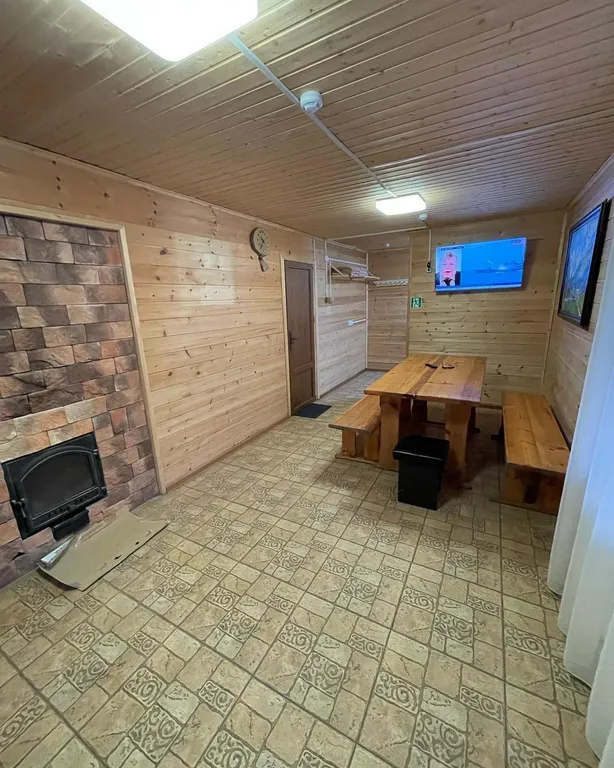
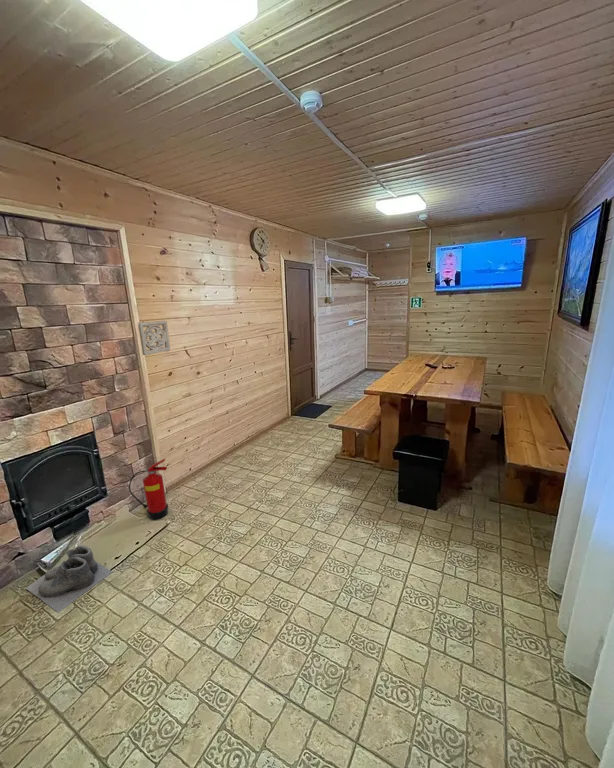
+ fire extinguisher [128,457,169,521]
+ boots [25,544,113,614]
+ wall ornament [137,320,171,356]
